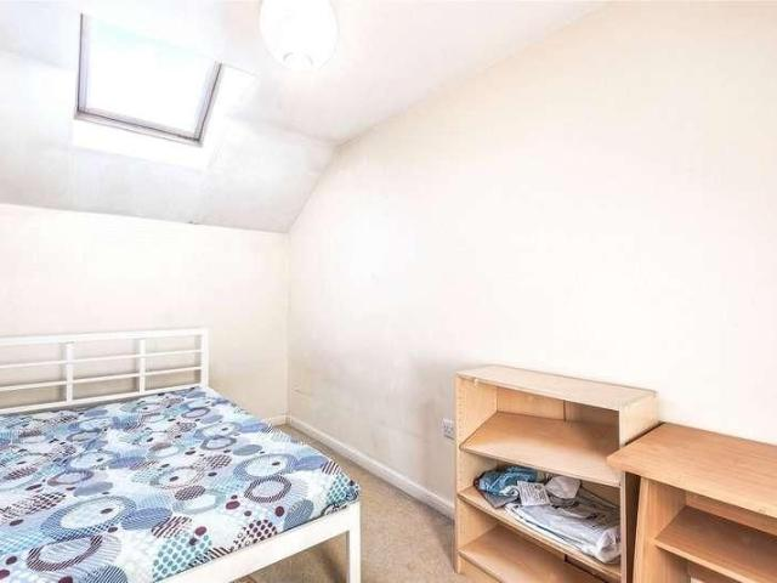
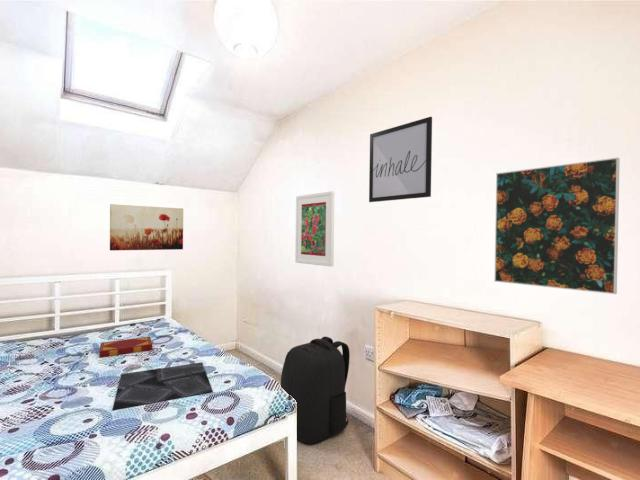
+ wall art [109,203,184,252]
+ wall art [368,116,433,203]
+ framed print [294,190,335,268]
+ hardback book [98,336,153,358]
+ decorative panel [111,361,214,411]
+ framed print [493,157,621,295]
+ backpack [280,336,351,445]
